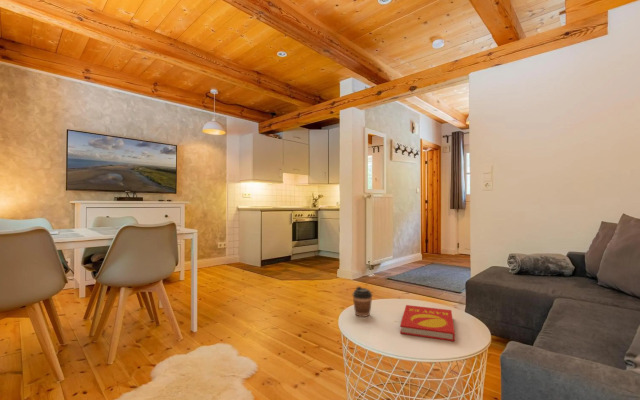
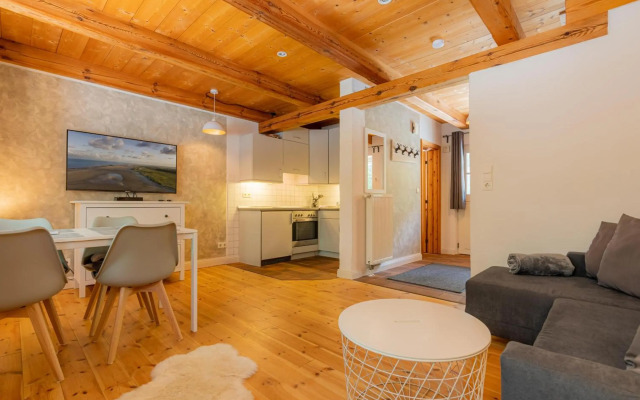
- coffee cup [352,285,373,318]
- book [399,304,456,342]
